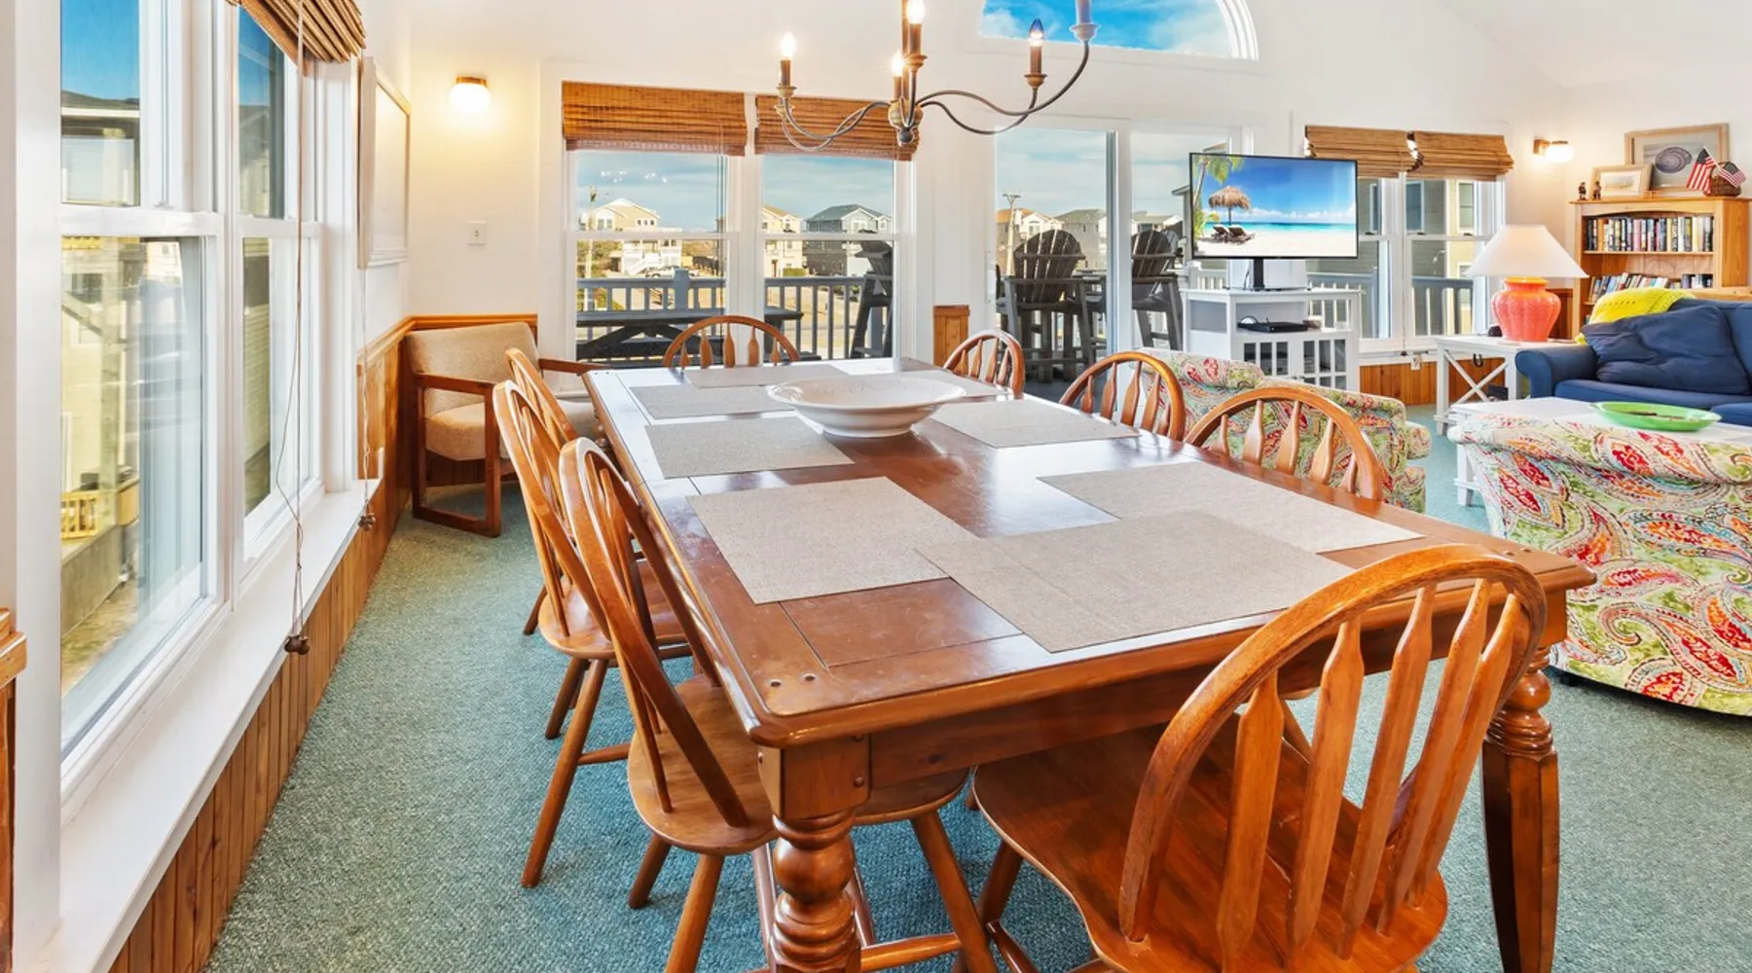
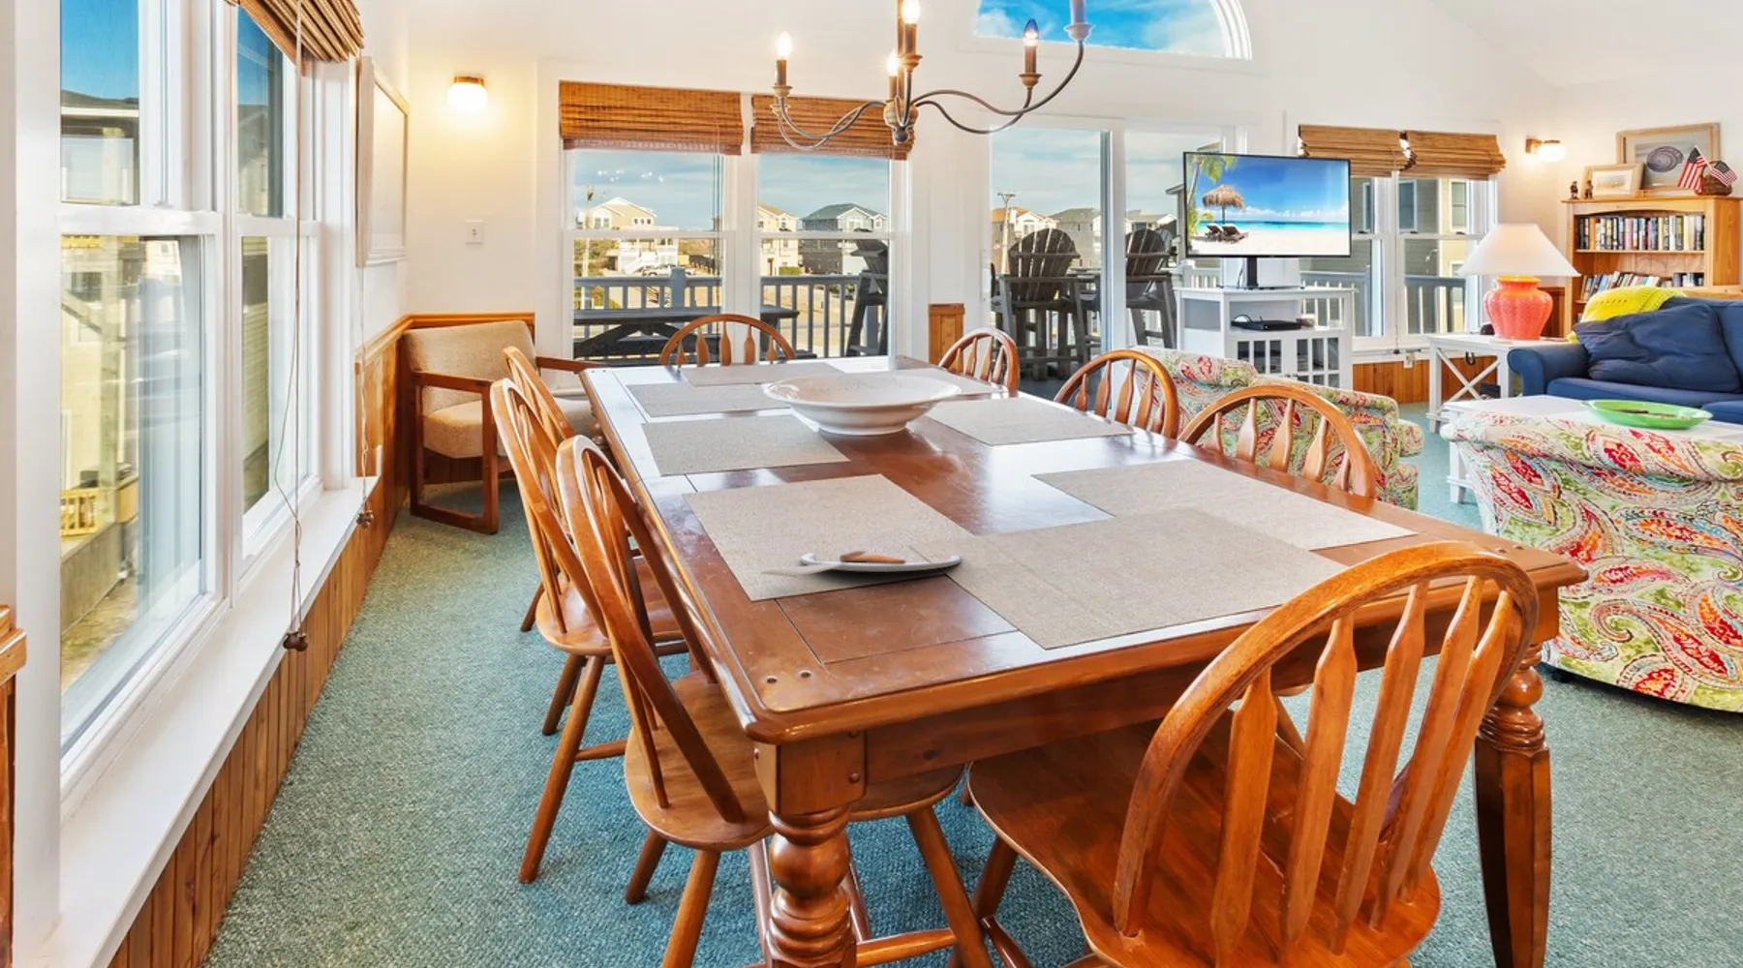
+ dinner plate [759,550,962,579]
